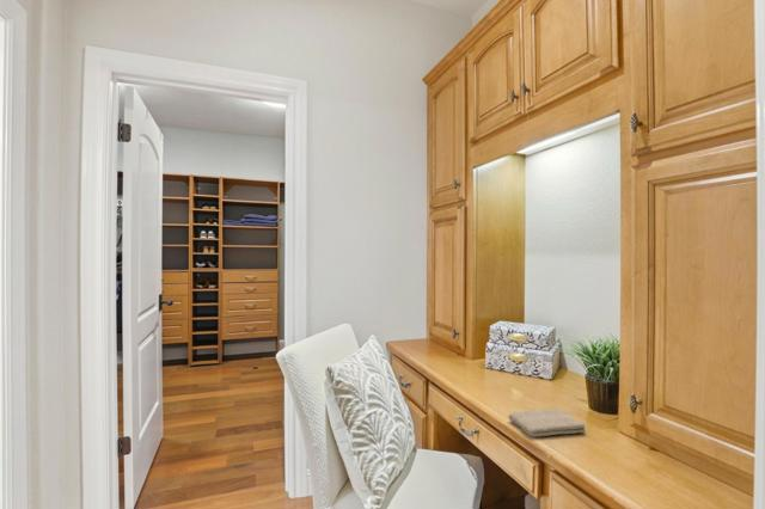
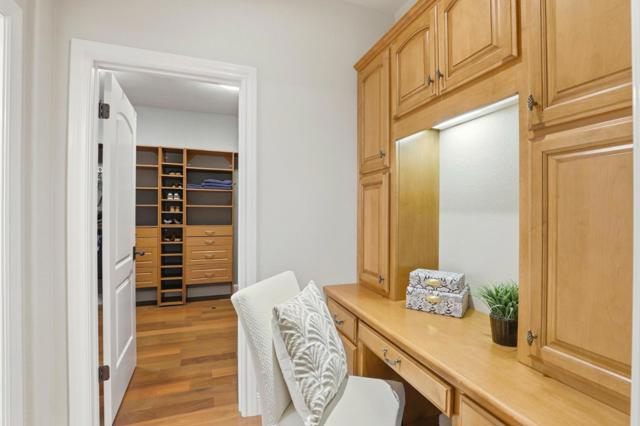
- washcloth [508,407,587,437]
